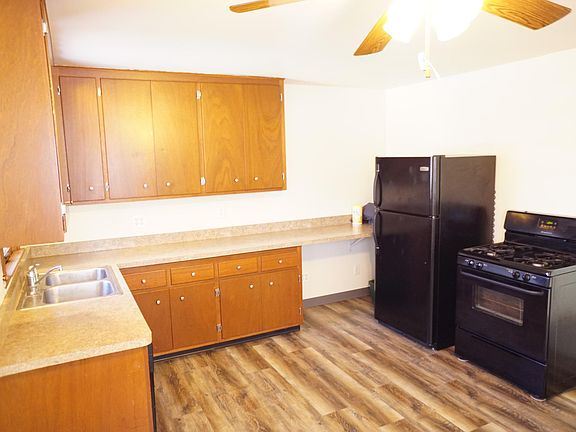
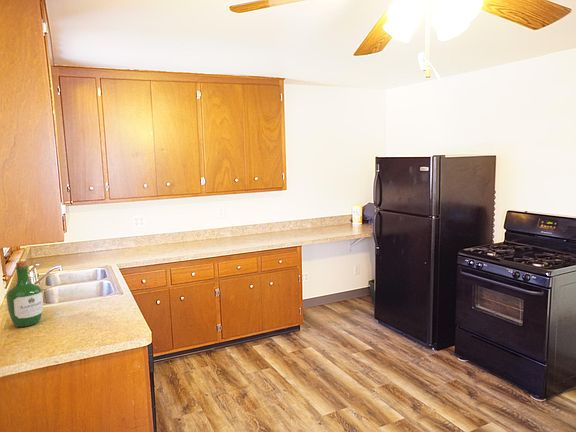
+ wine bottle [5,260,44,328]
